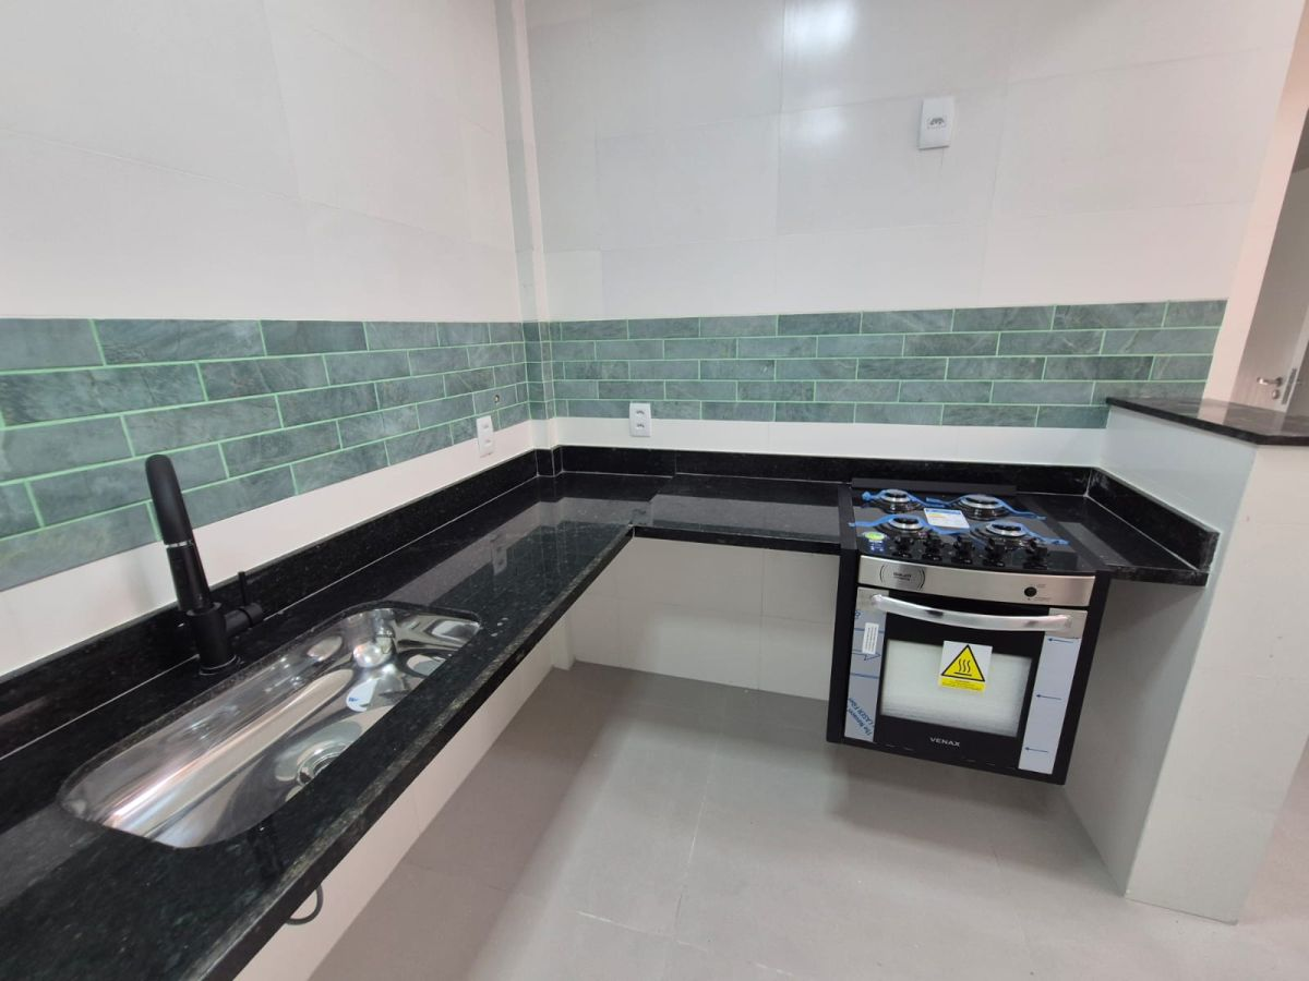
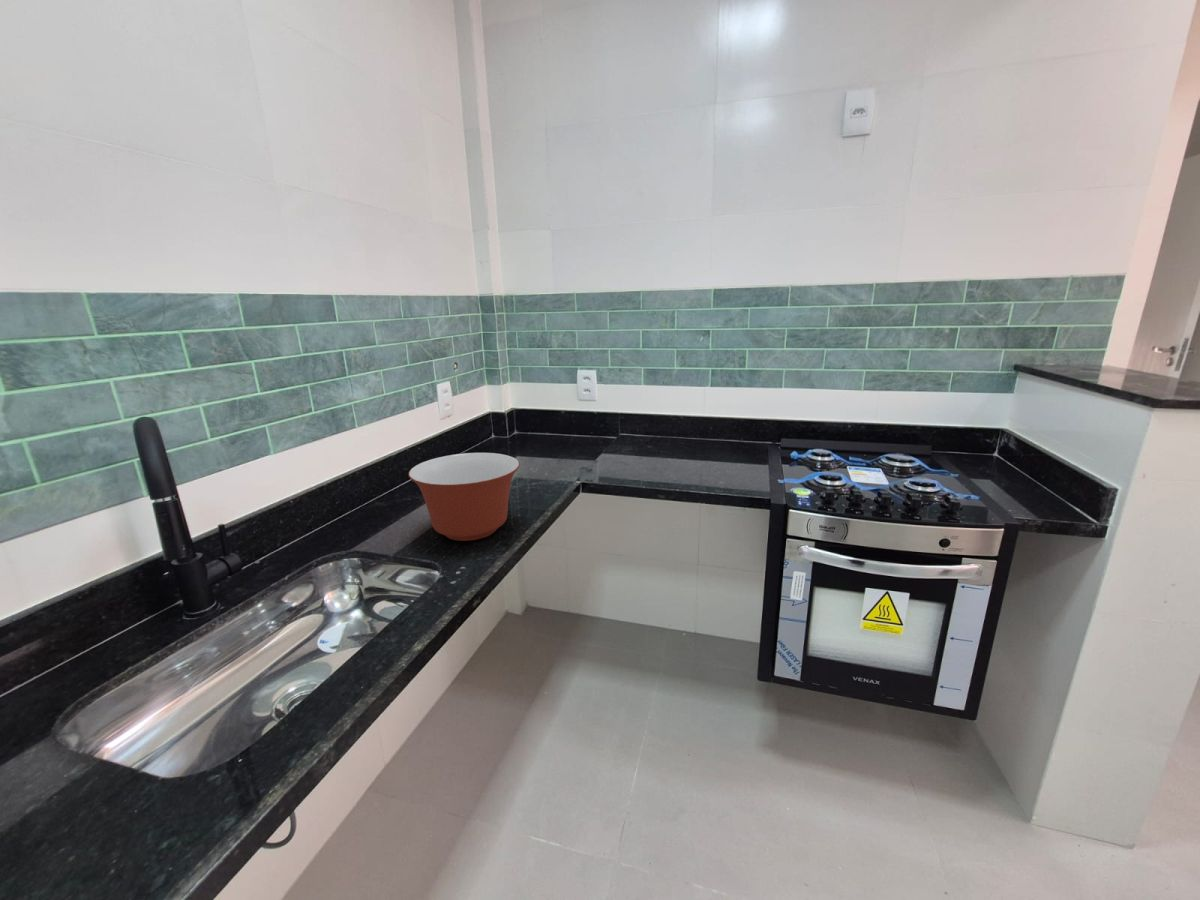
+ mixing bowl [408,452,521,542]
